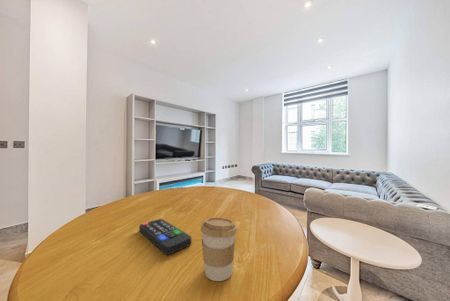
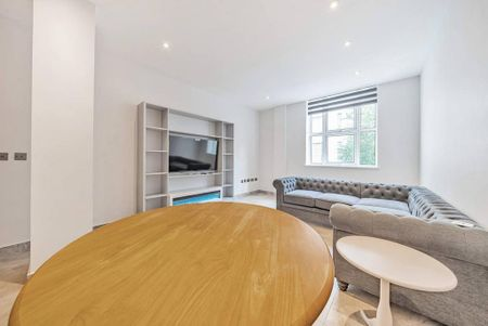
- remote control [138,218,192,256]
- coffee cup [200,217,238,282]
